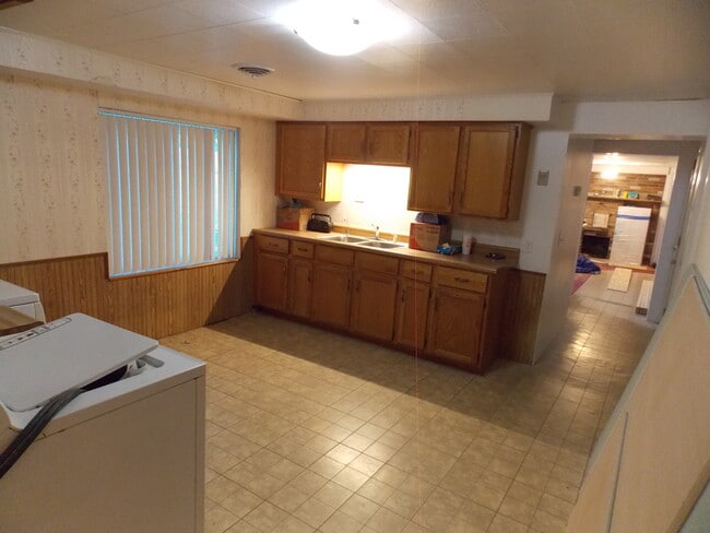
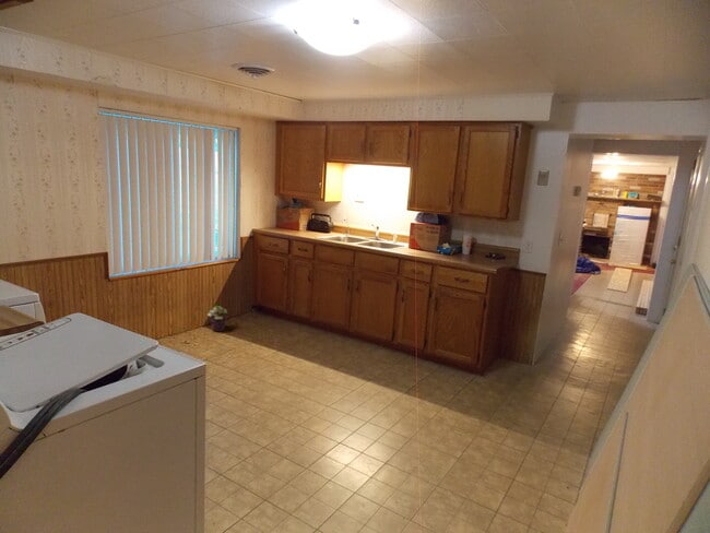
+ potted plant [206,305,228,333]
